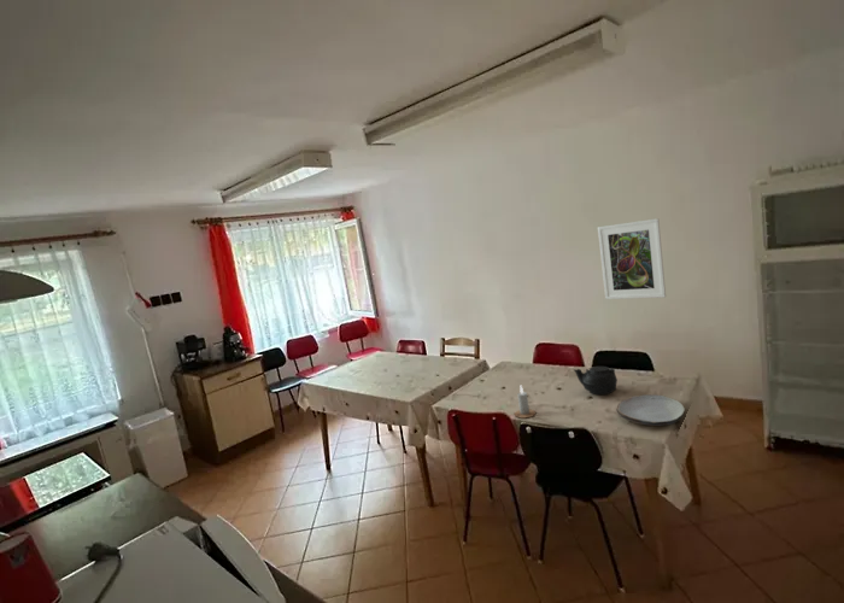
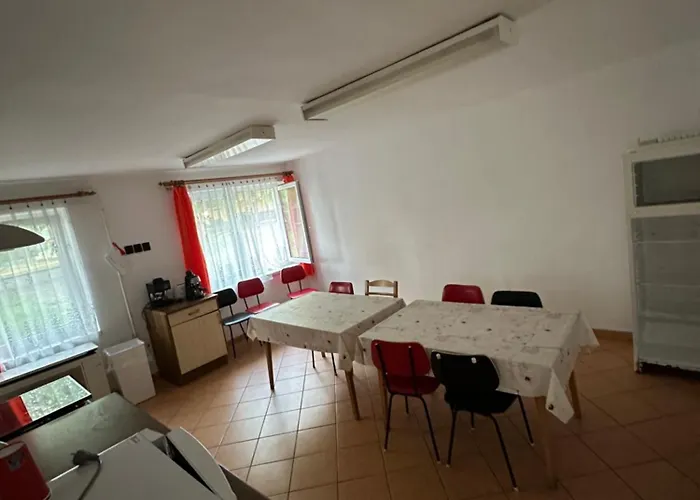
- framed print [597,217,667,300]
- teapot [573,365,619,396]
- candle [514,385,537,420]
- plate [616,393,686,427]
